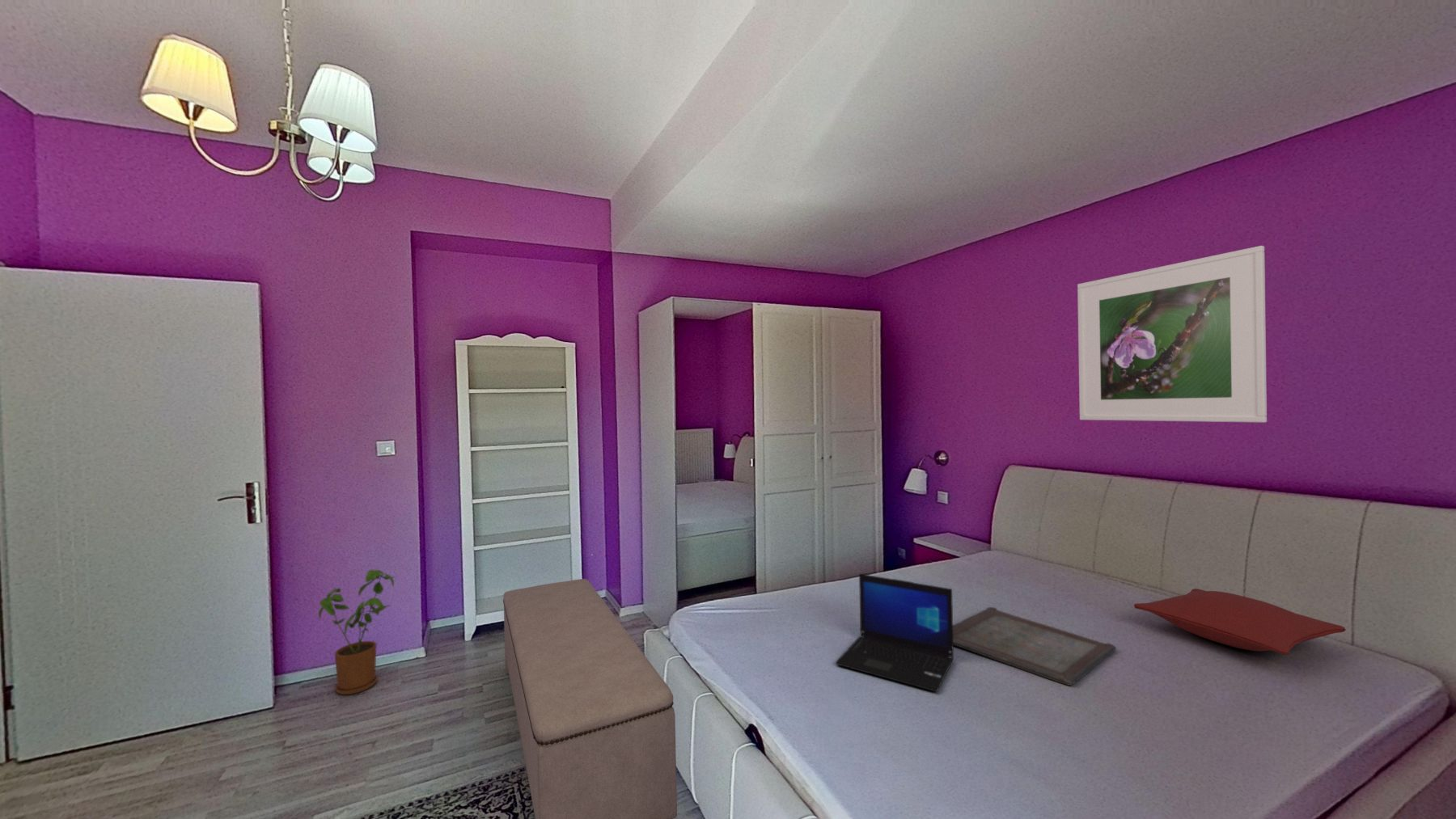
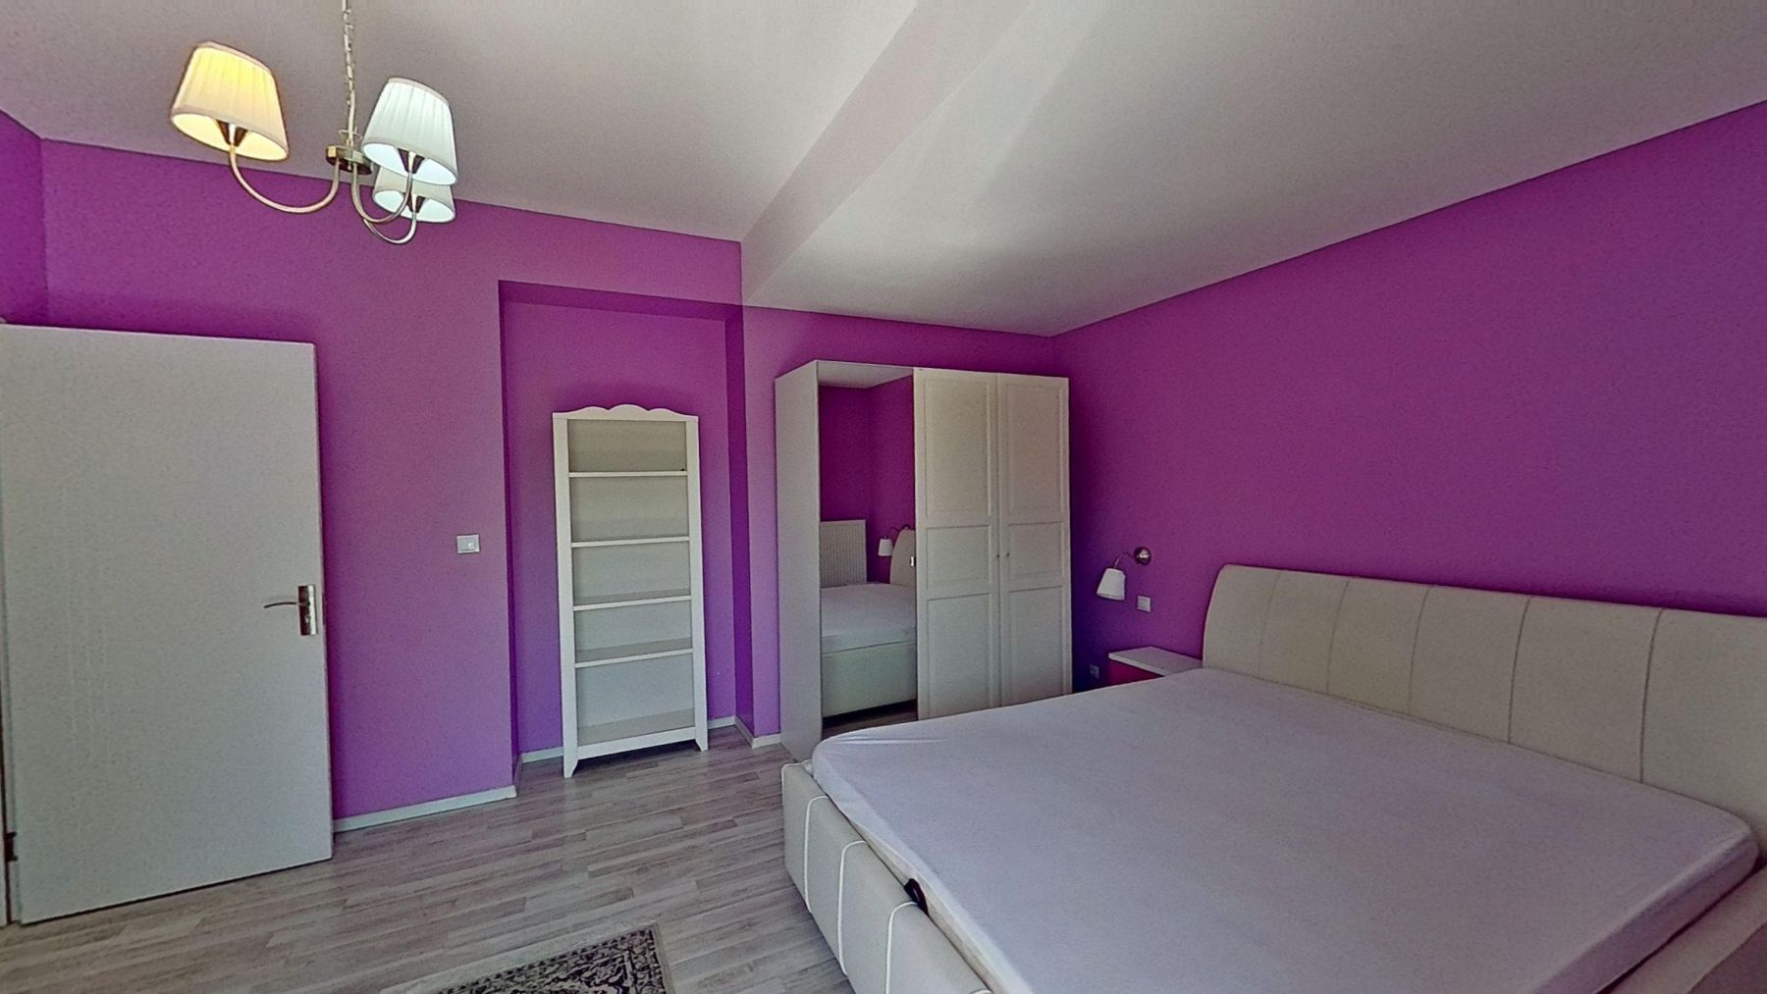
- serving tray [953,606,1117,686]
- pillow [1133,588,1347,656]
- bench [502,578,678,819]
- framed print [1077,245,1268,423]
- house plant [318,569,396,695]
- laptop [835,572,954,693]
